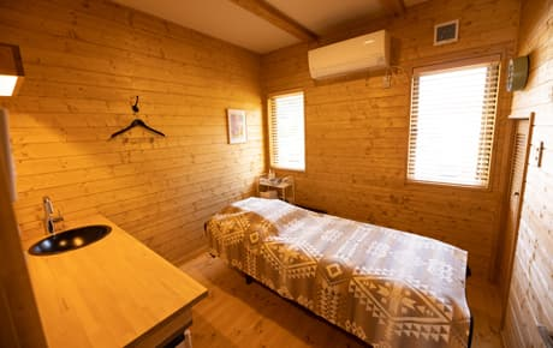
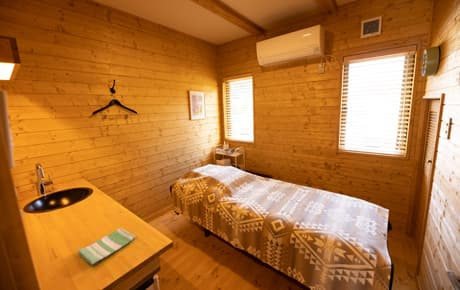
+ dish towel [76,227,136,266]
